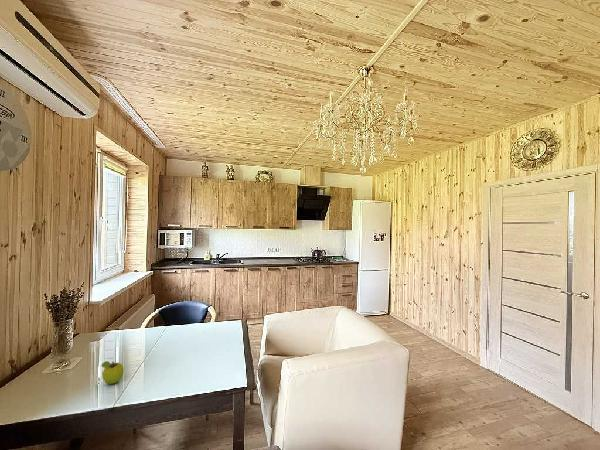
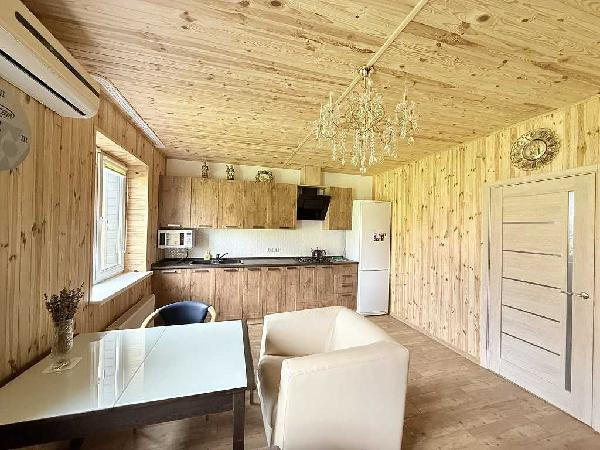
- fruit [100,360,125,385]
